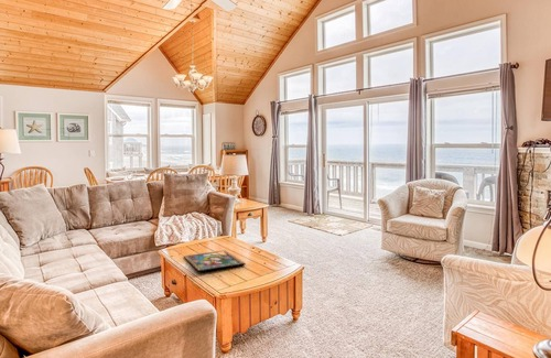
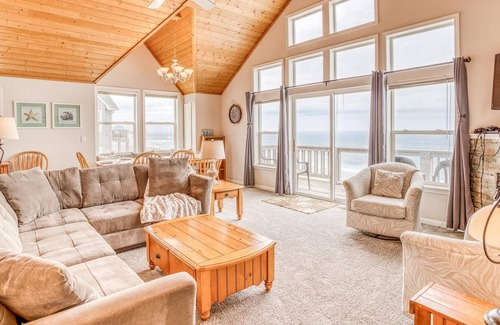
- framed painting [183,249,247,273]
